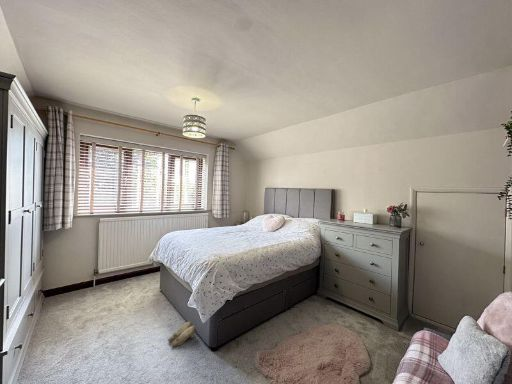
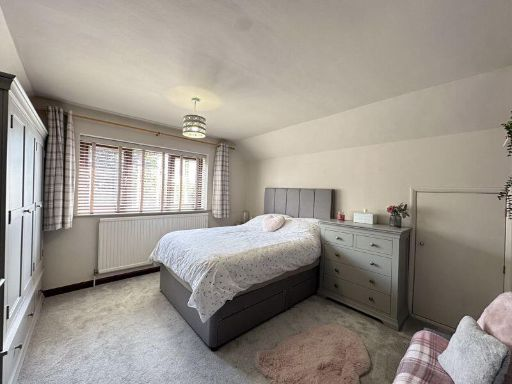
- slippers [167,321,197,347]
